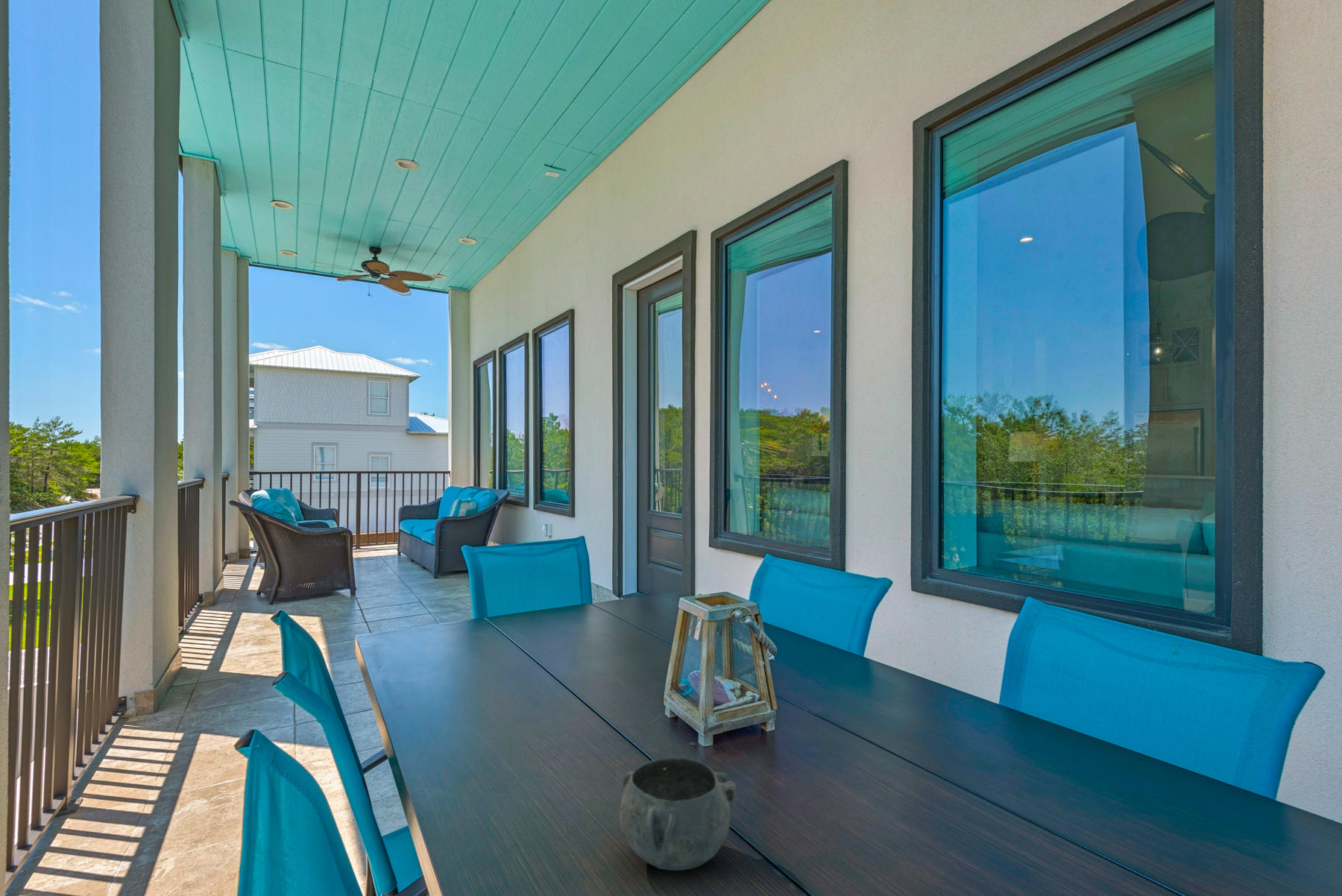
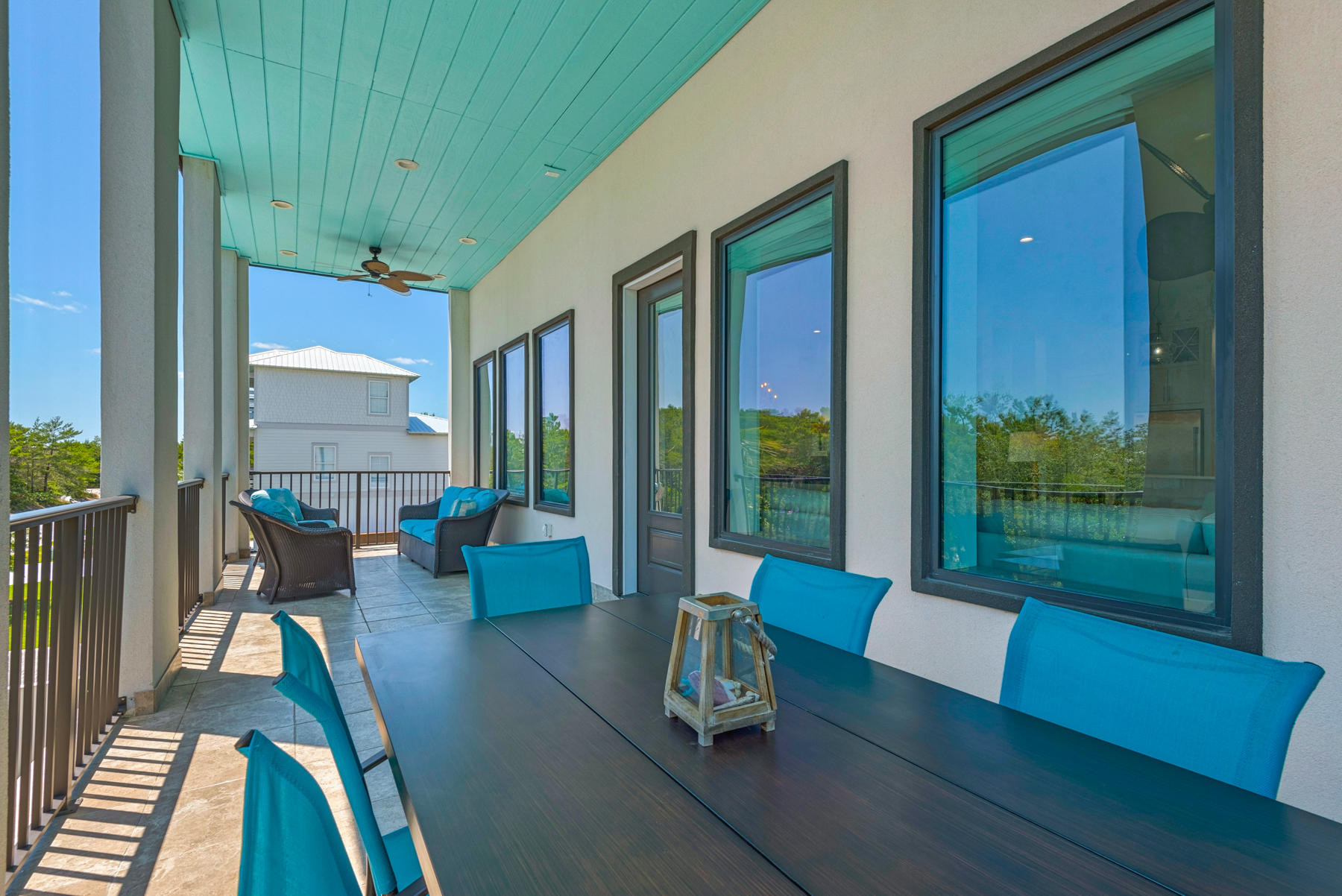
- decorative bowl [618,757,738,871]
